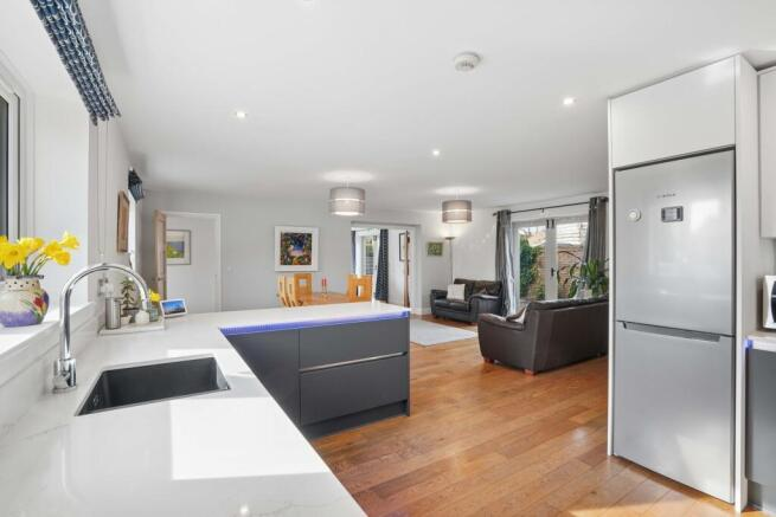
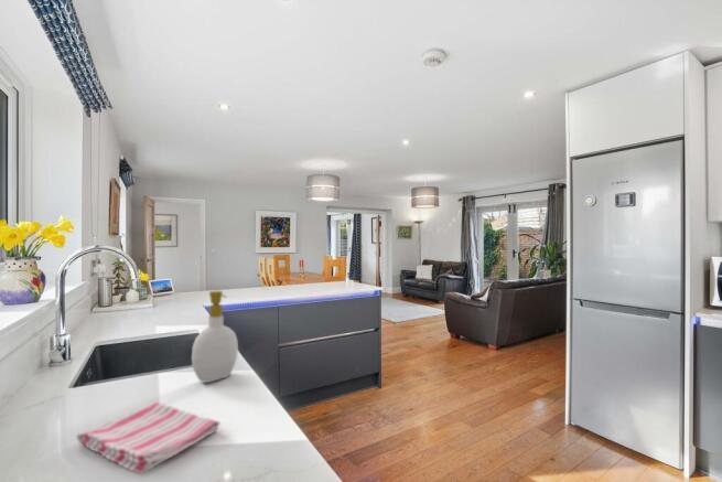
+ soap bottle [191,290,239,384]
+ dish towel [75,400,220,475]
